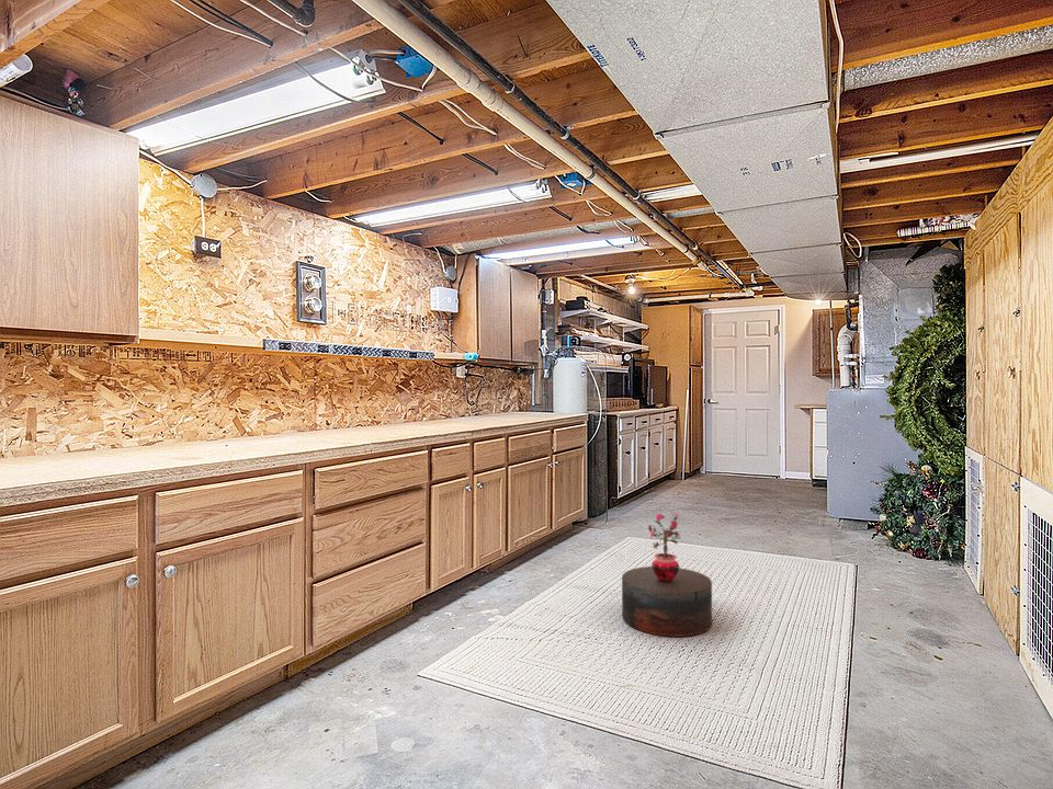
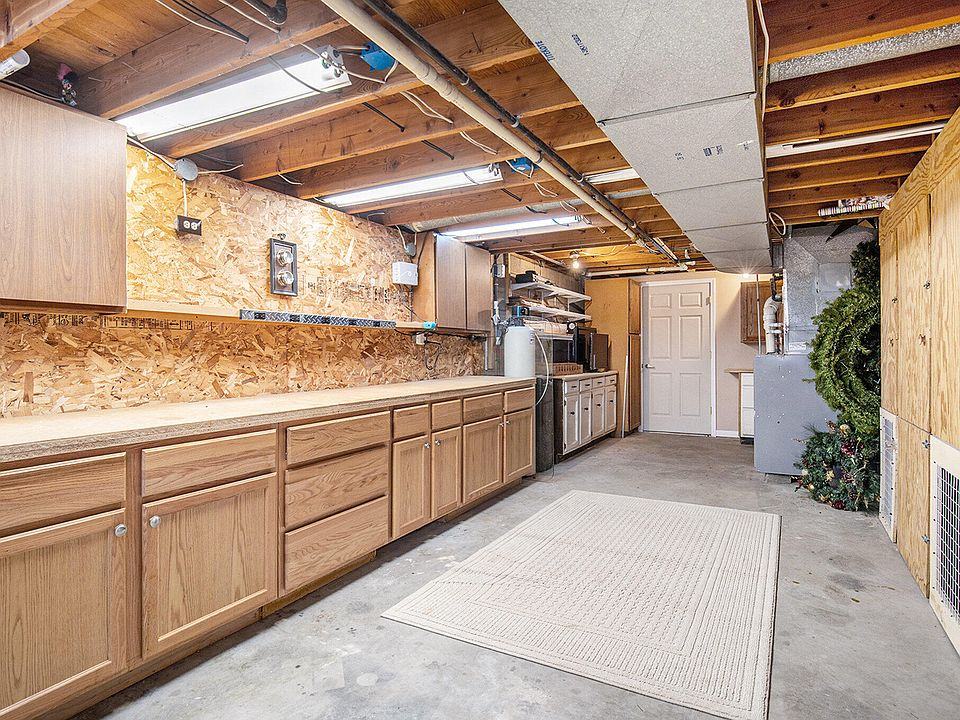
- stool [621,565,713,638]
- potted plant [647,512,681,582]
